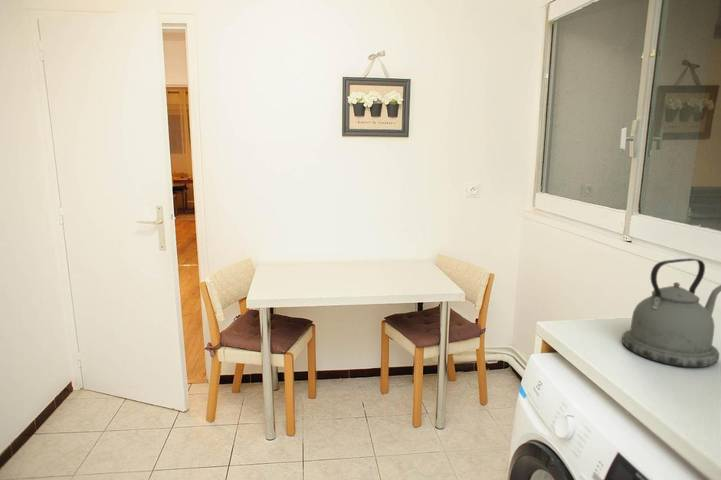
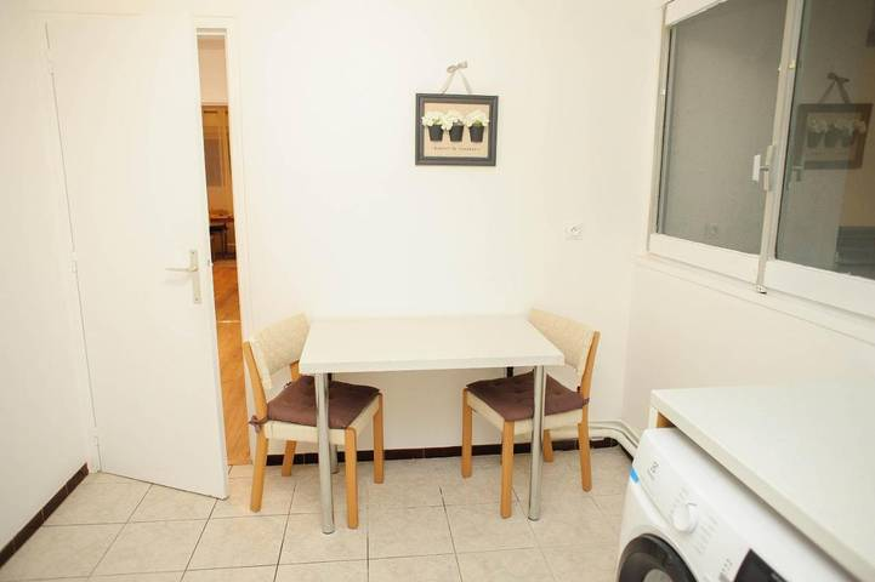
- kettle [621,257,721,368]
